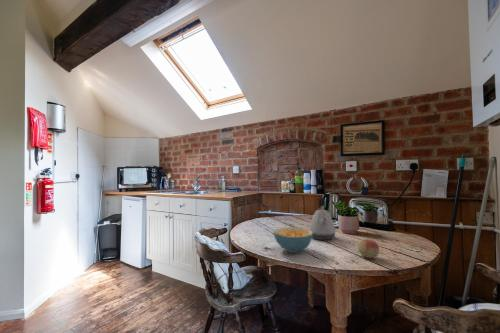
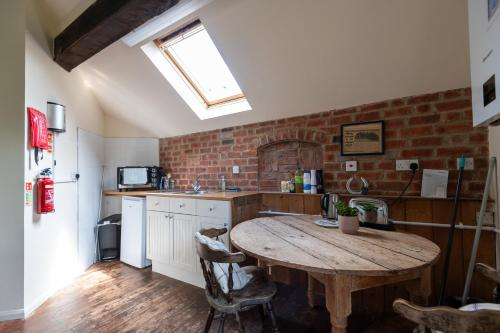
- kettle [308,195,337,241]
- cereal bowl [273,226,313,254]
- fruit [357,238,380,259]
